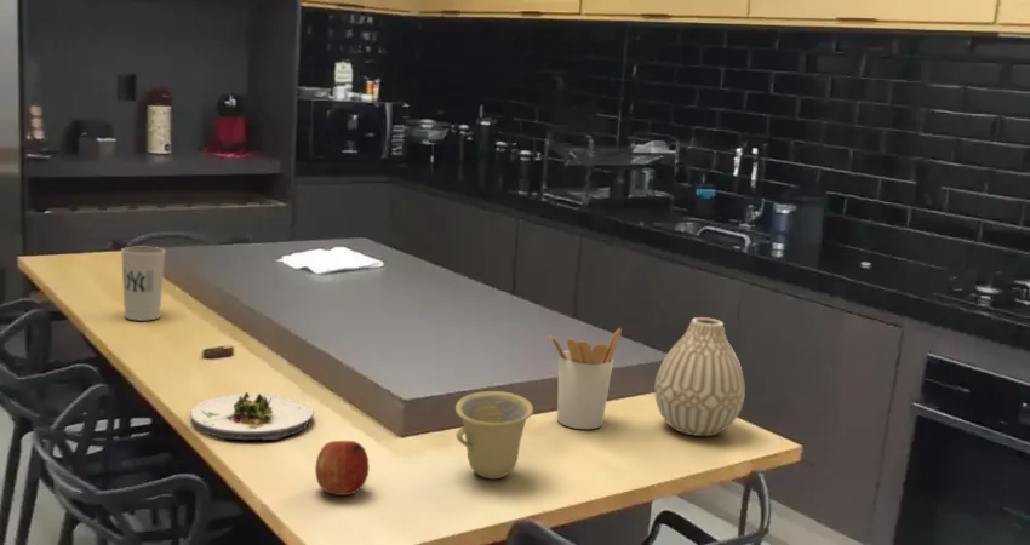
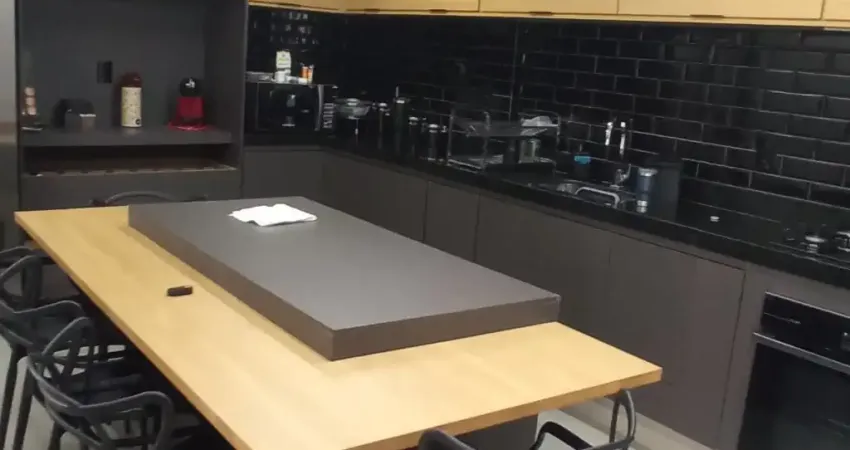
- cup [120,246,166,322]
- cup [454,390,534,480]
- fruit [314,440,371,497]
- vase [653,316,746,437]
- utensil holder [549,327,623,430]
- salad plate [189,391,315,441]
